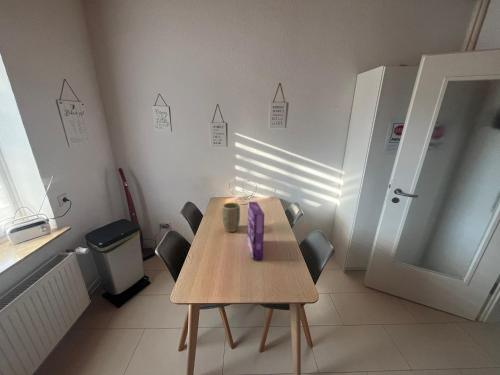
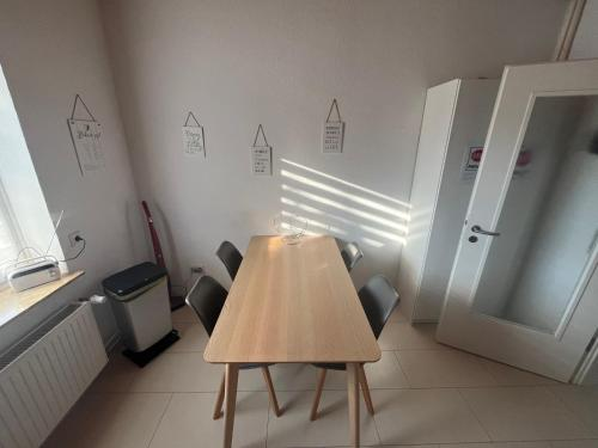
- cereal box [246,201,265,261]
- plant pot [222,202,241,233]
